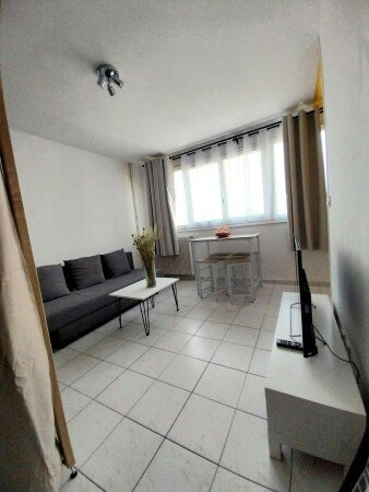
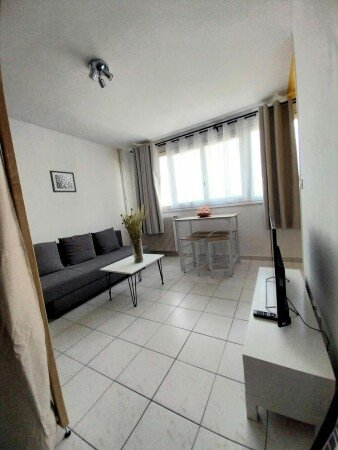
+ wall art [48,170,78,193]
